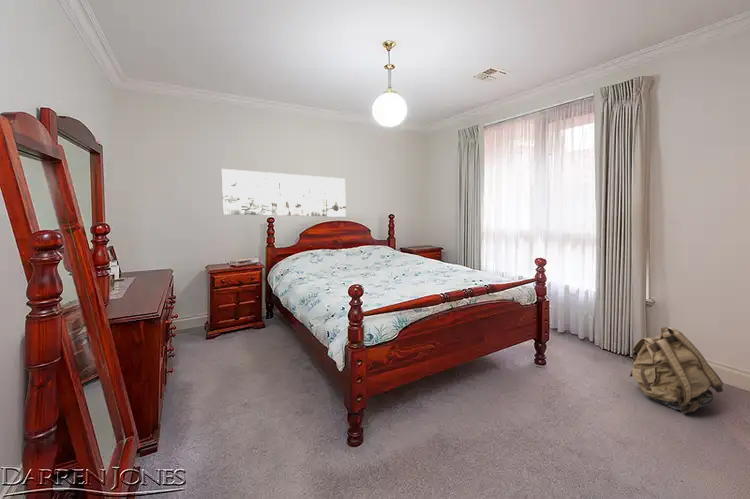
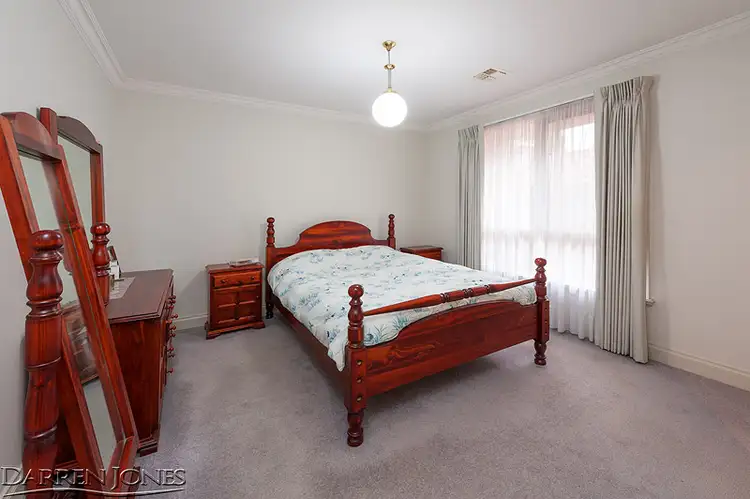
- backpack [628,326,724,414]
- wall art [221,168,347,218]
